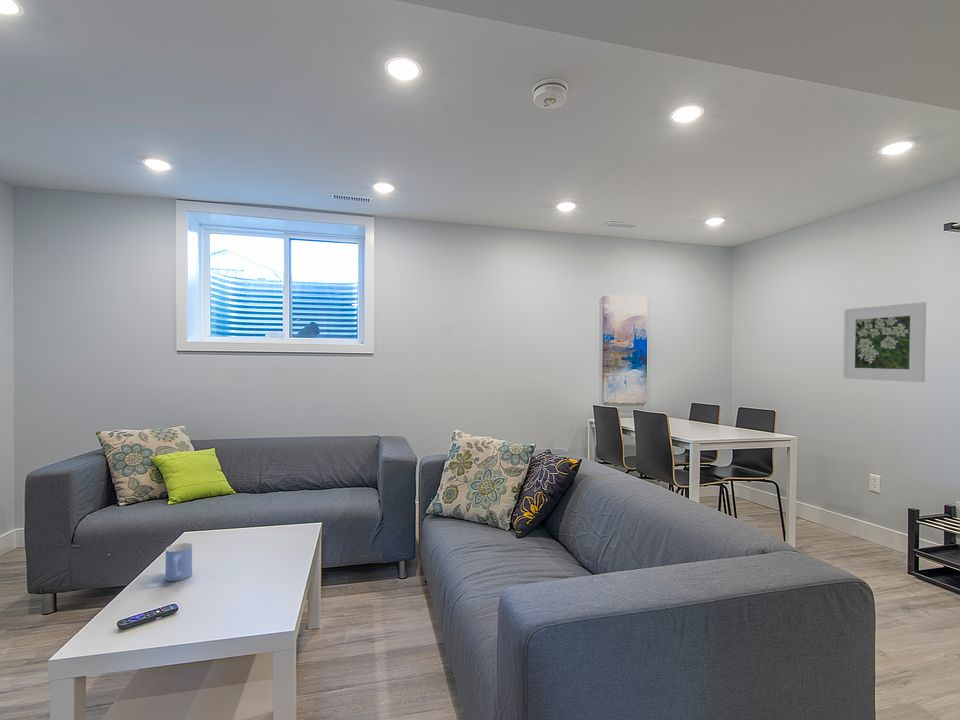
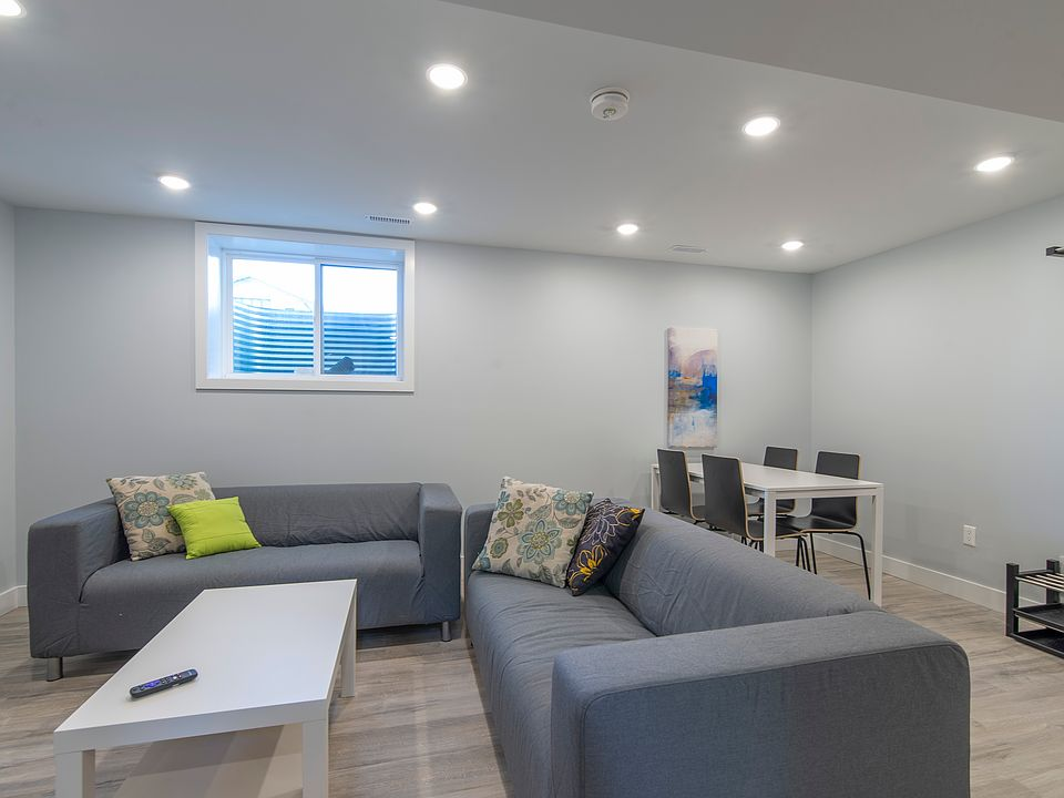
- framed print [842,301,927,383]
- mug [165,542,193,582]
